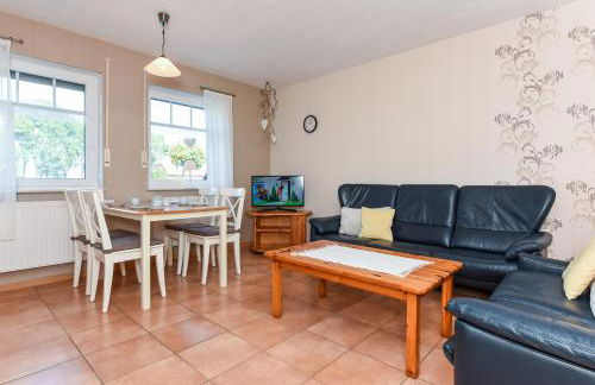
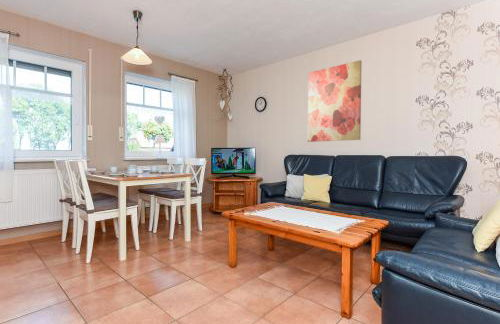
+ wall art [307,59,362,143]
